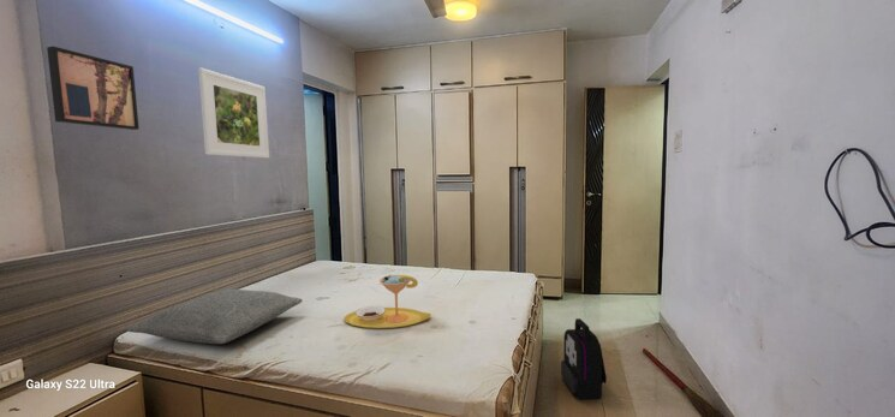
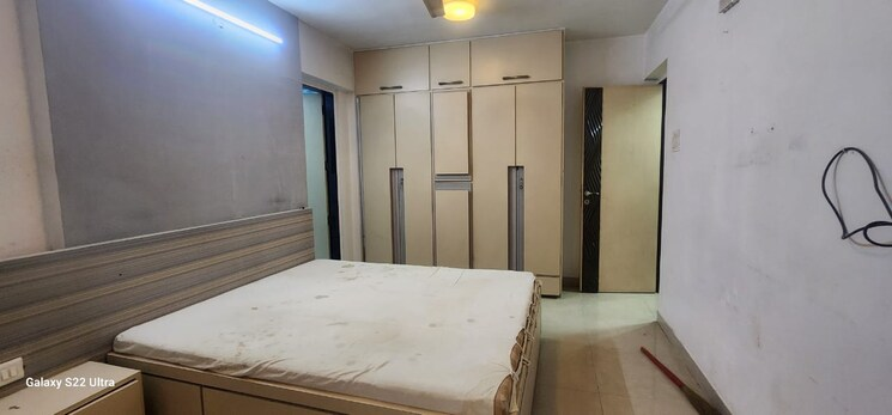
- pillow [126,287,304,345]
- wall art [46,46,141,131]
- backpack [560,317,608,400]
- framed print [197,67,270,159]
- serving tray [342,274,432,329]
